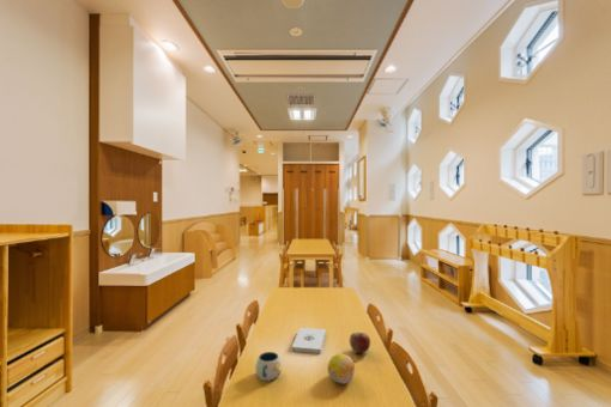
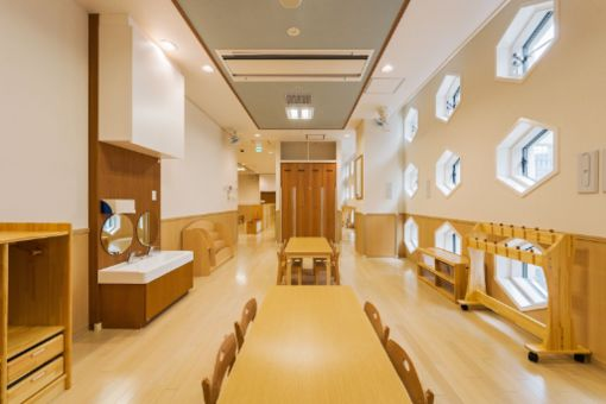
- fruit [327,352,356,385]
- mug [254,351,283,382]
- apple [349,332,371,354]
- notepad [291,327,327,354]
